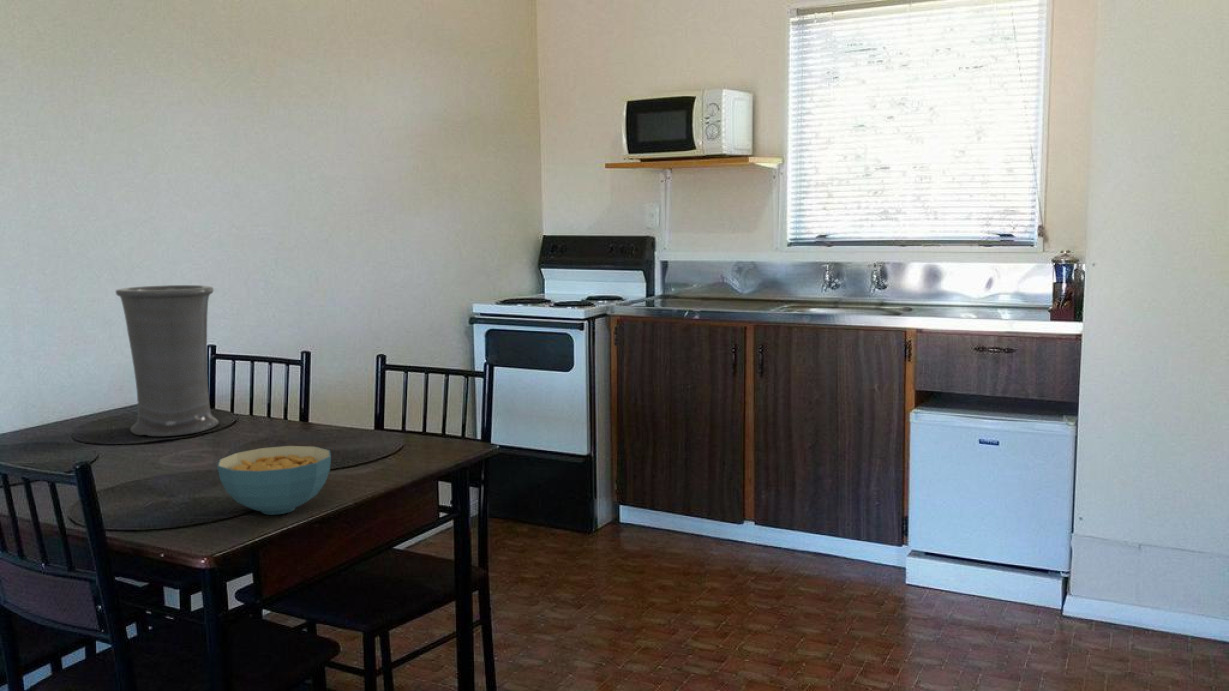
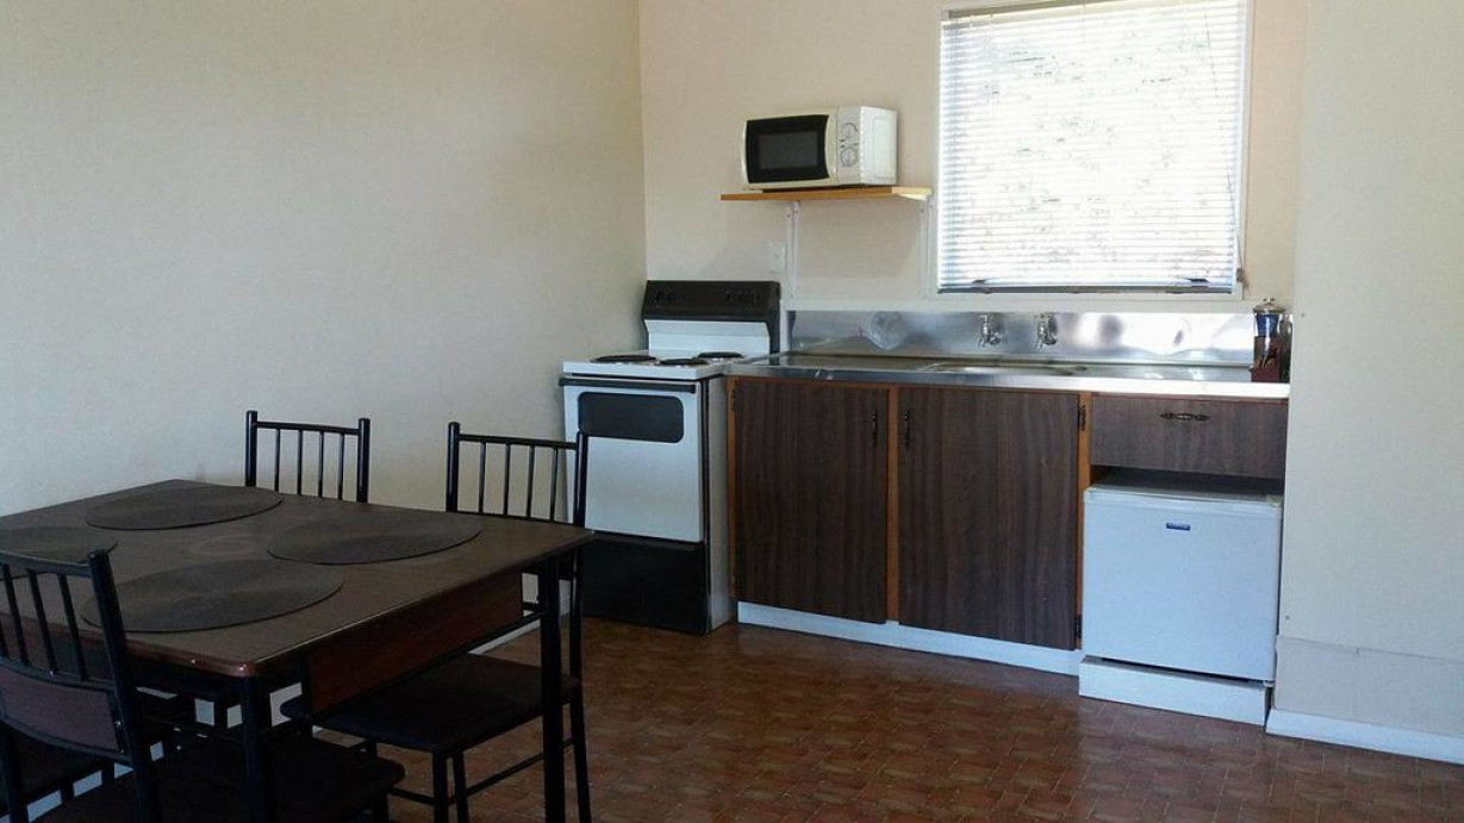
- vase [115,284,220,437]
- cereal bowl [216,445,332,516]
